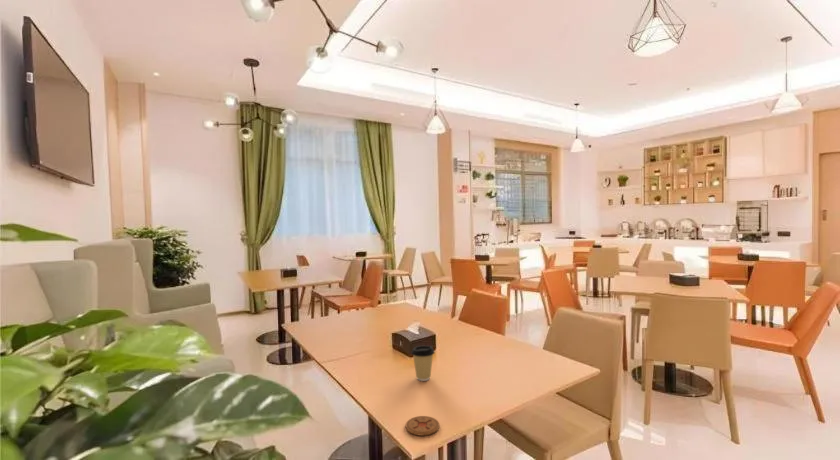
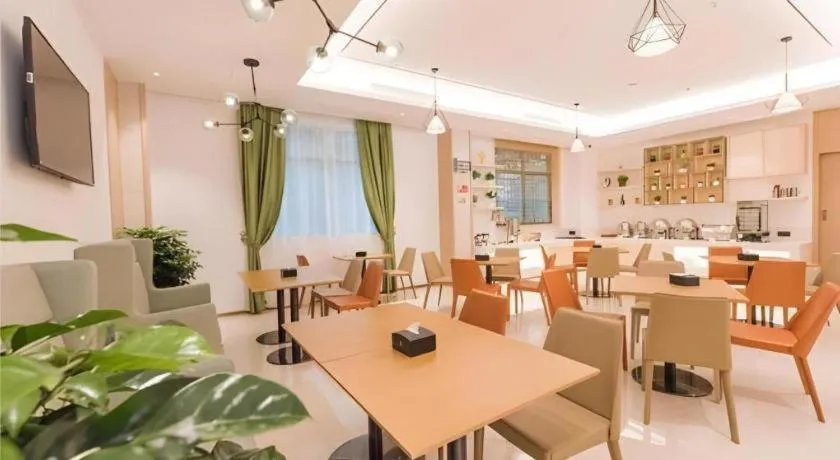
- coffee cup [410,345,436,382]
- coaster [405,415,440,437]
